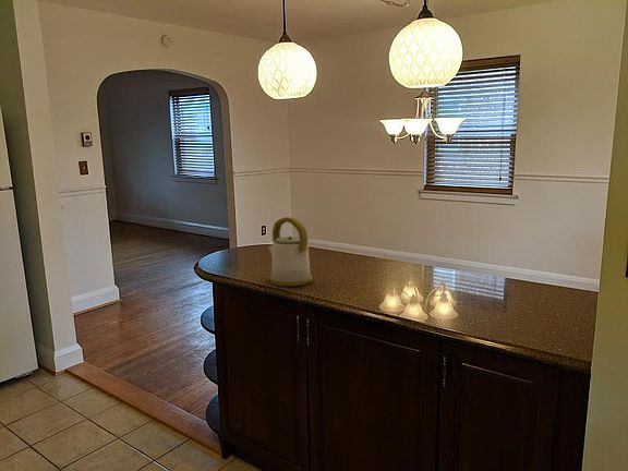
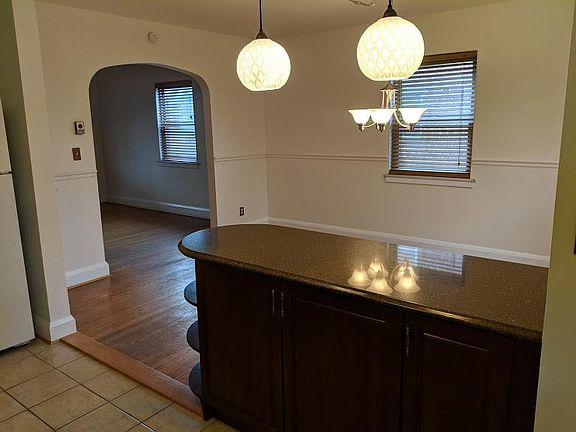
- kettle [268,216,314,287]
